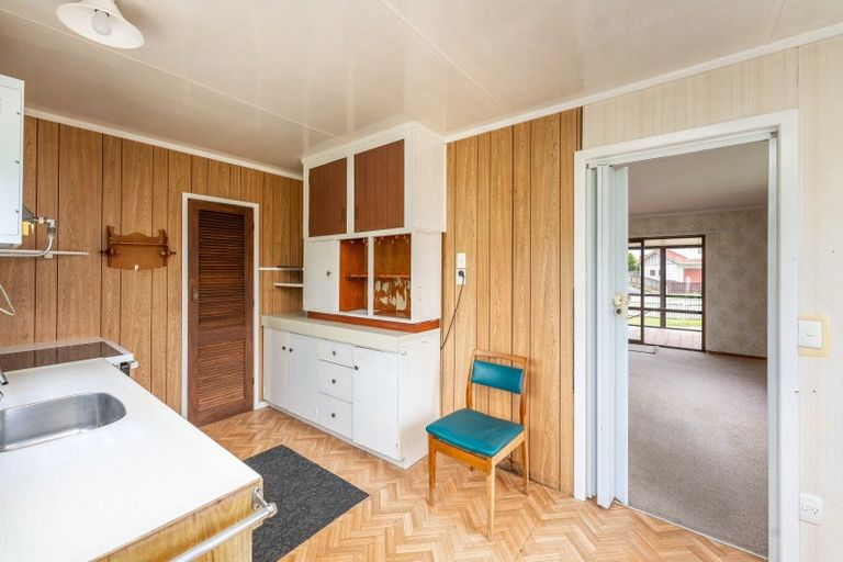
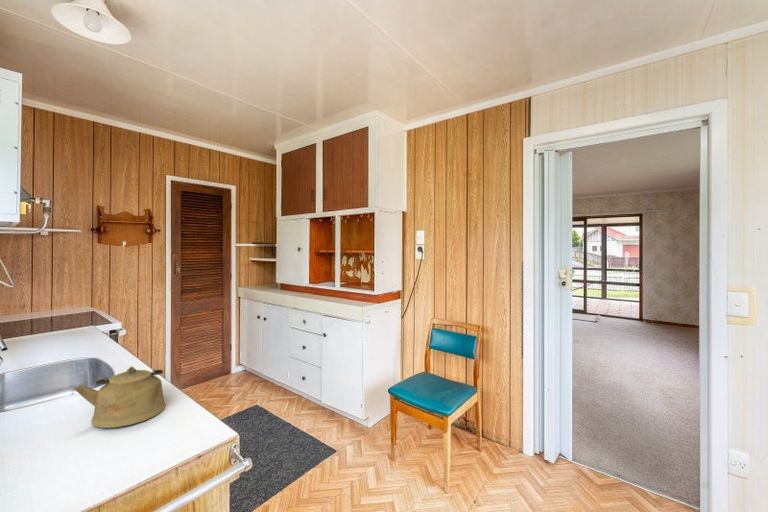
+ kettle [73,366,167,429]
